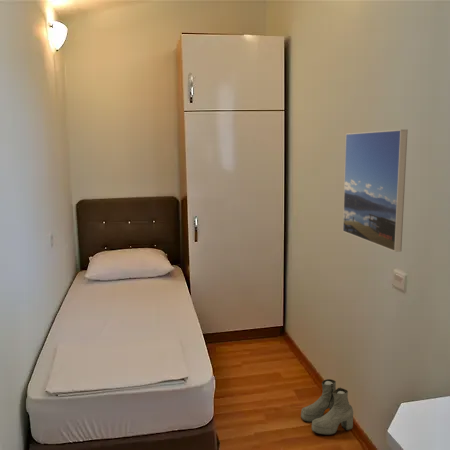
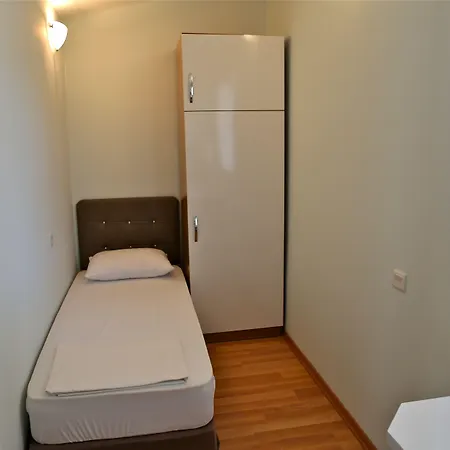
- boots [300,378,354,436]
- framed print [342,129,409,253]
